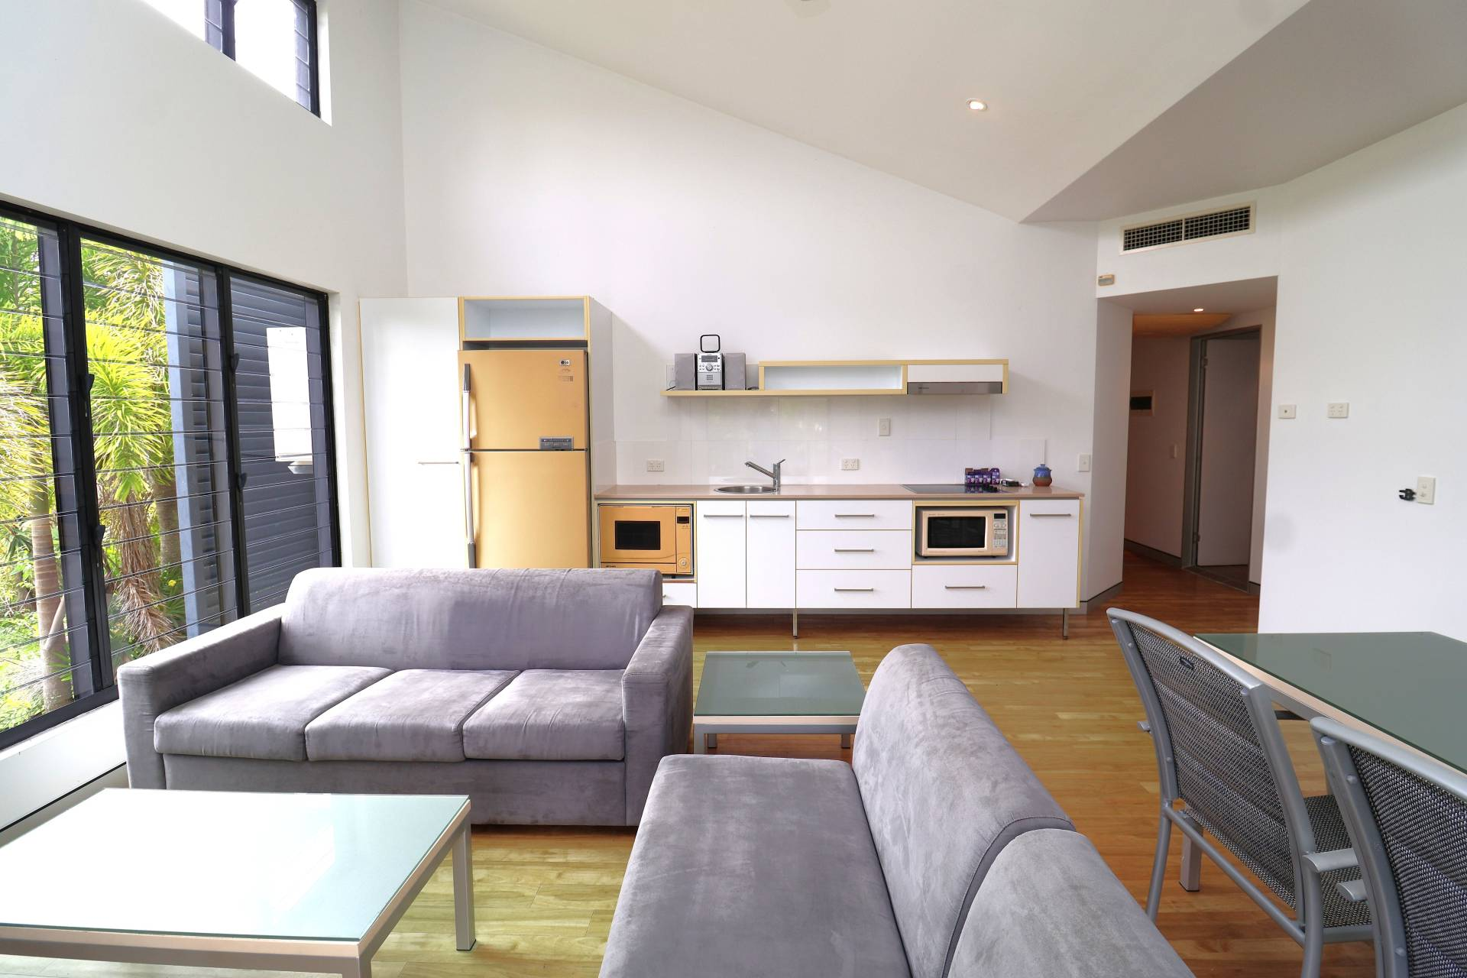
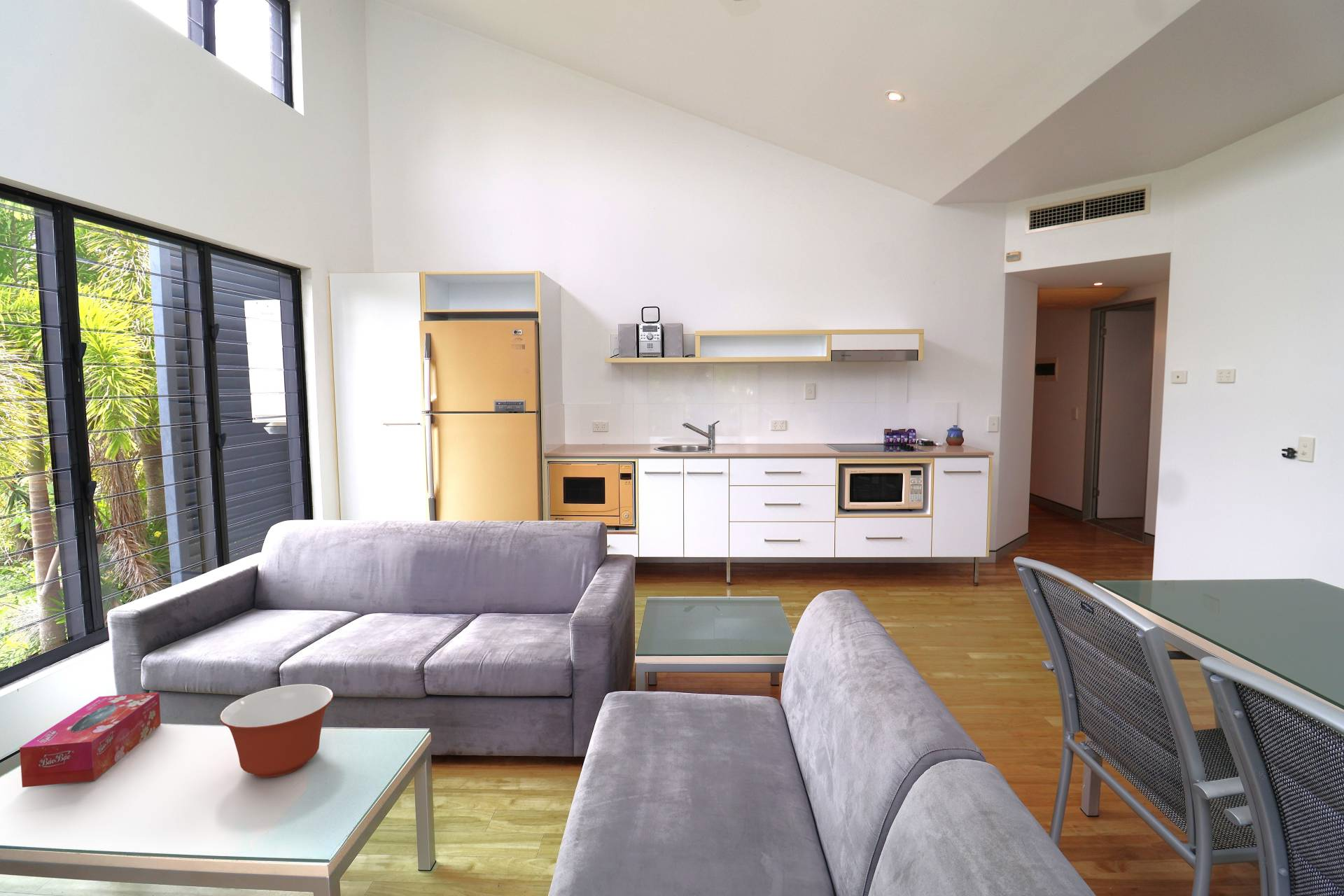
+ tissue box [19,692,161,788]
+ mixing bowl [219,683,334,778]
